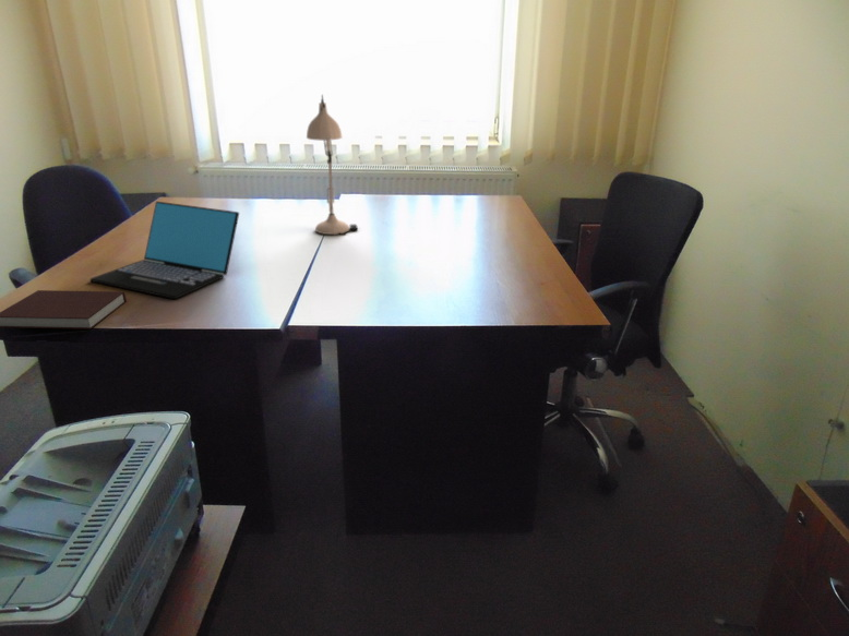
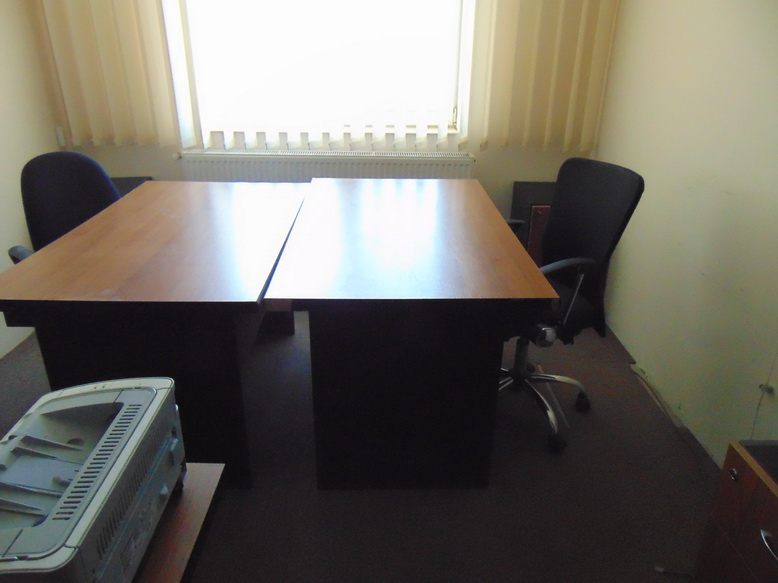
- notebook [0,289,128,331]
- laptop [89,201,240,300]
- desk lamp [306,94,358,236]
